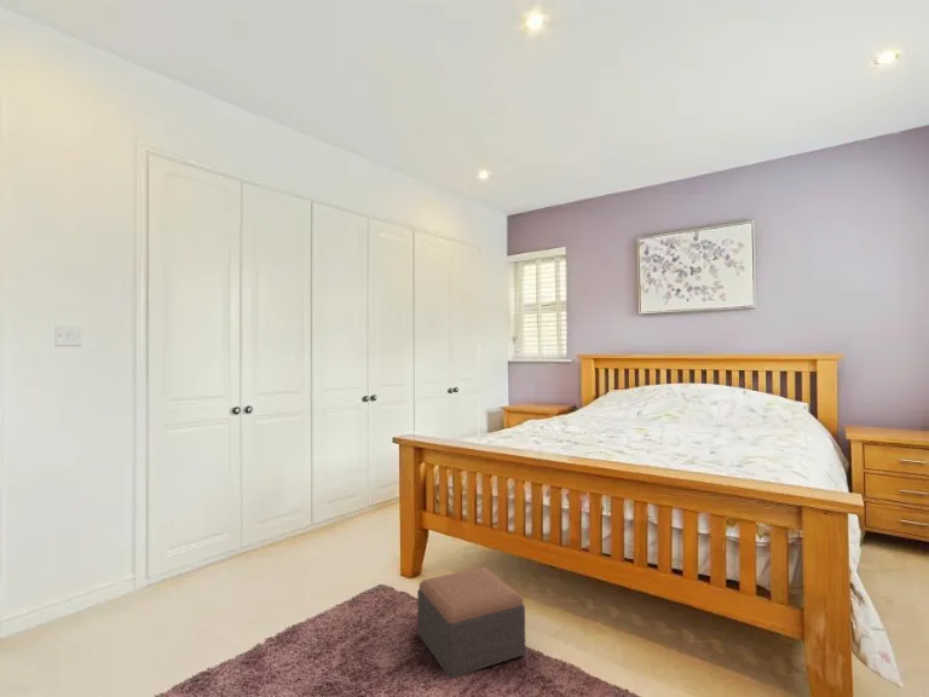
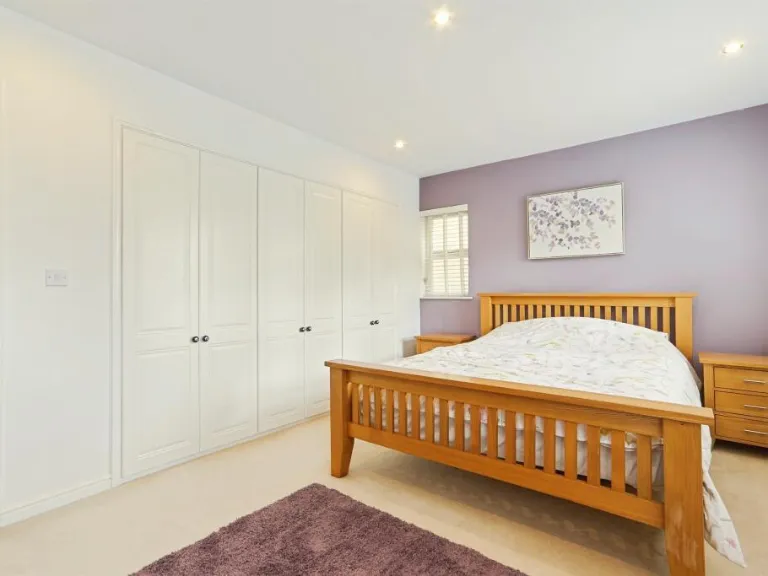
- footstool [416,566,526,680]
